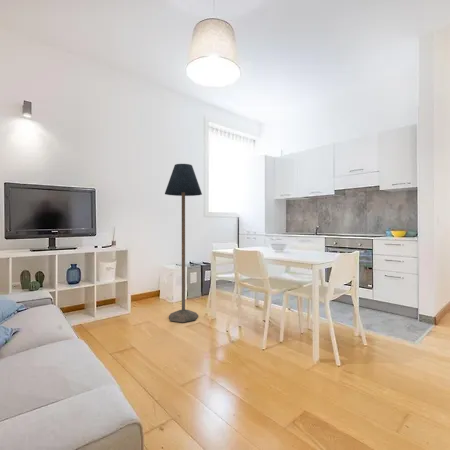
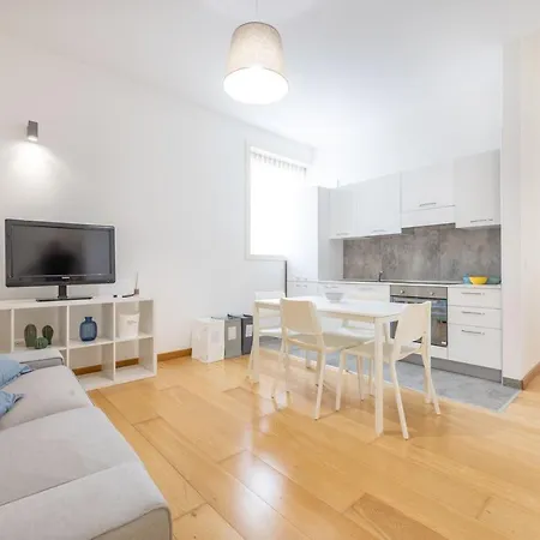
- floor lamp [164,163,203,323]
